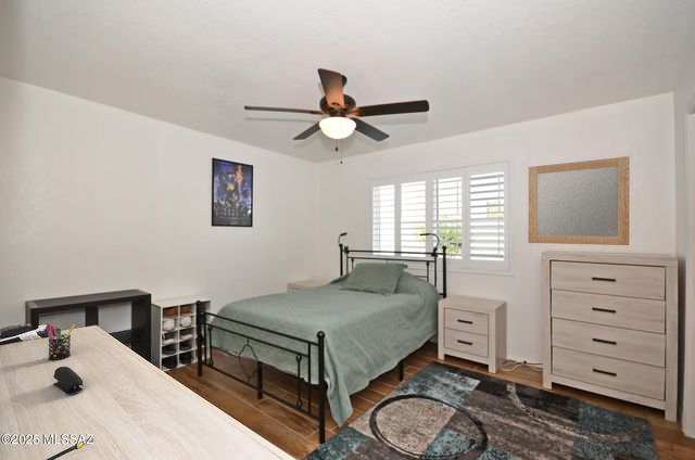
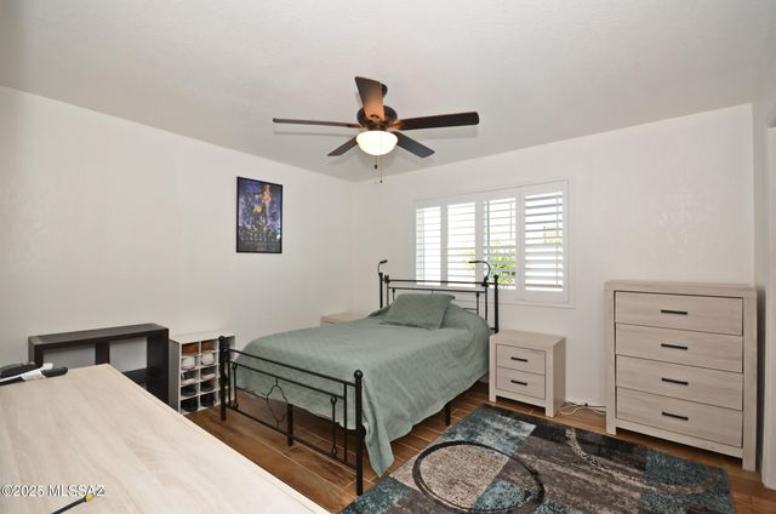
- pen holder [42,322,76,361]
- stapler [52,366,84,396]
- home mirror [527,155,631,246]
